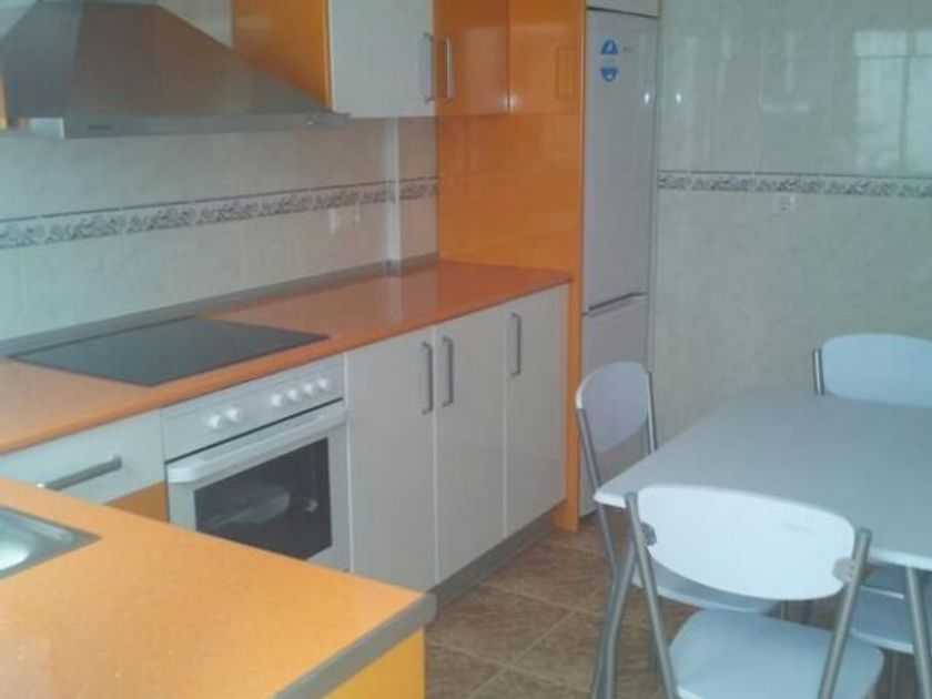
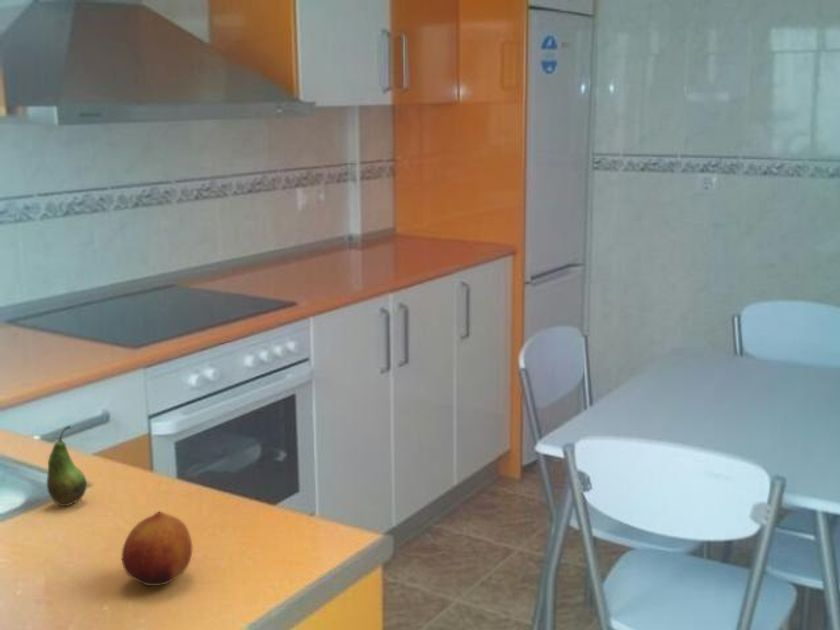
+ fruit [121,511,193,587]
+ fruit [46,425,88,507]
